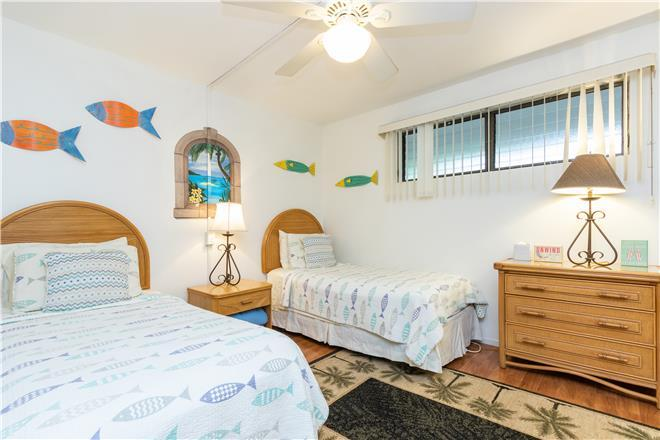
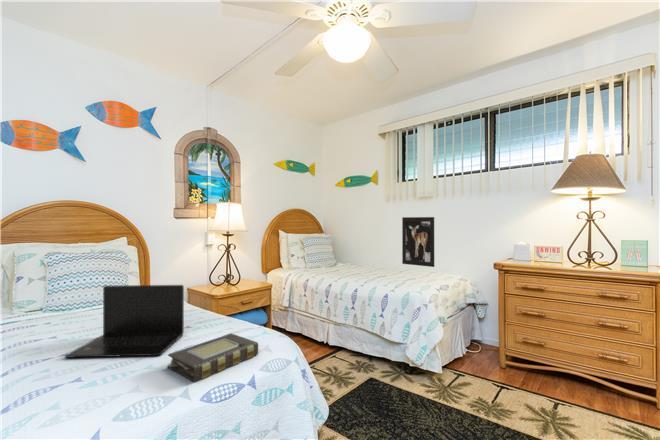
+ wall art [401,216,435,268]
+ book [166,332,259,383]
+ laptop [64,284,185,359]
